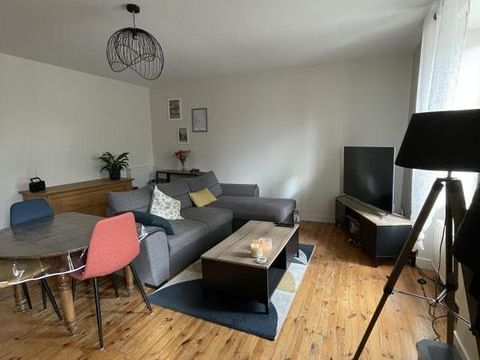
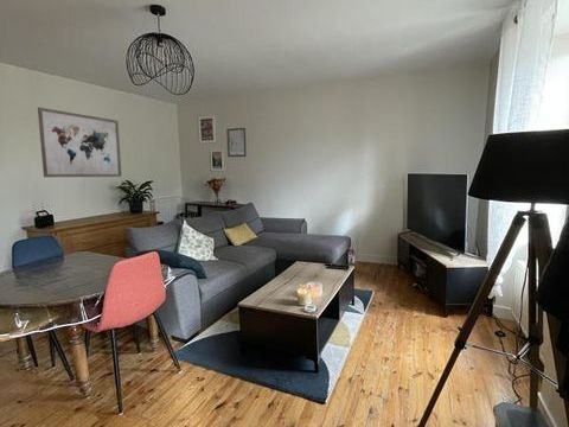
+ wall art [37,107,123,178]
